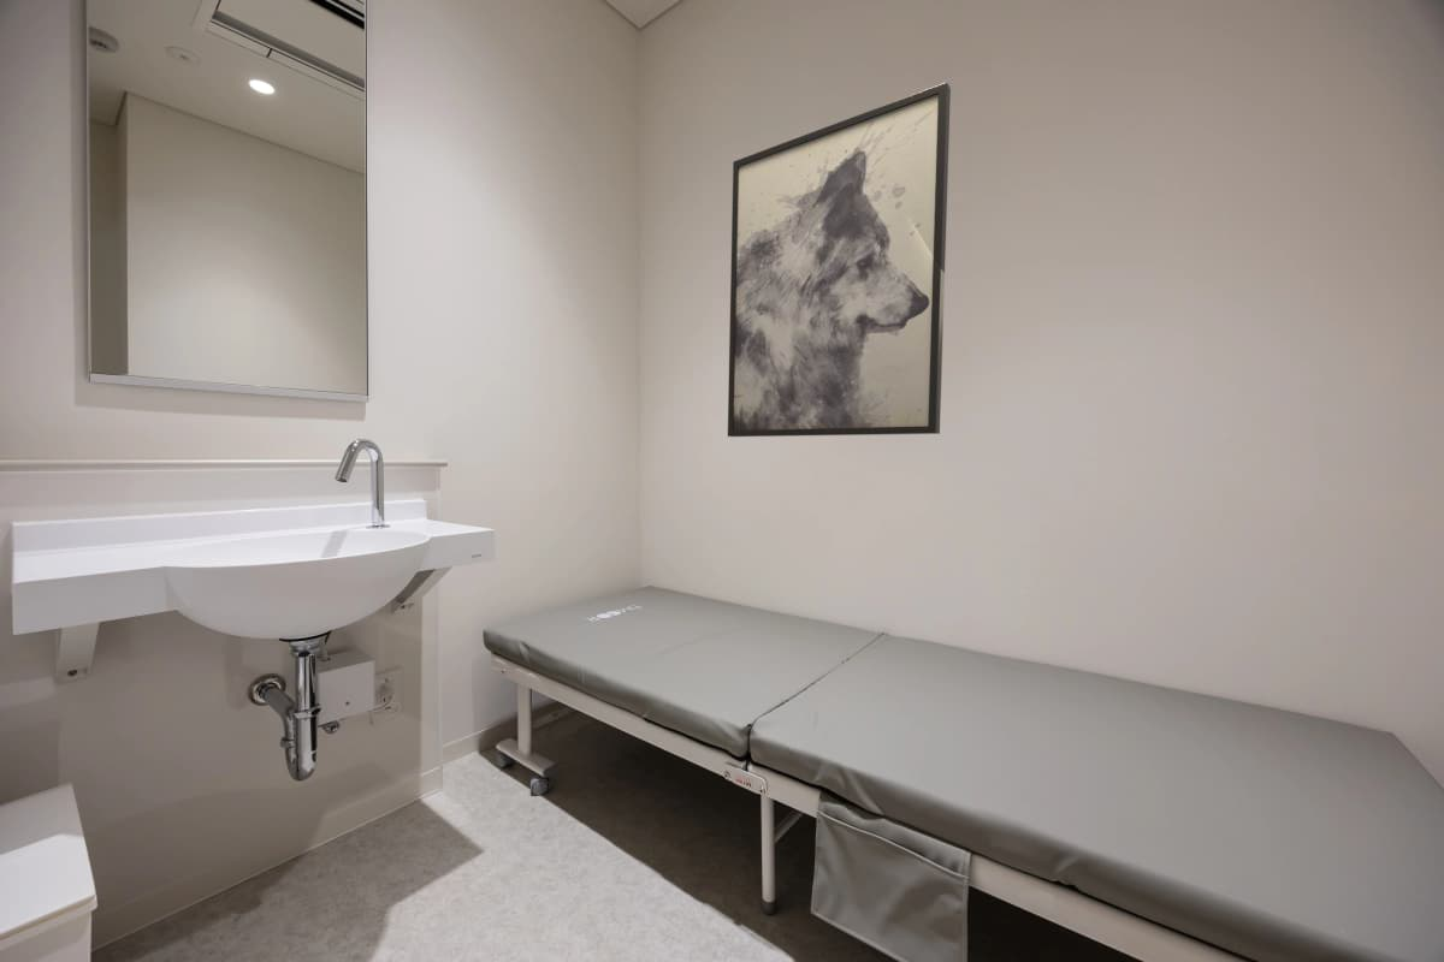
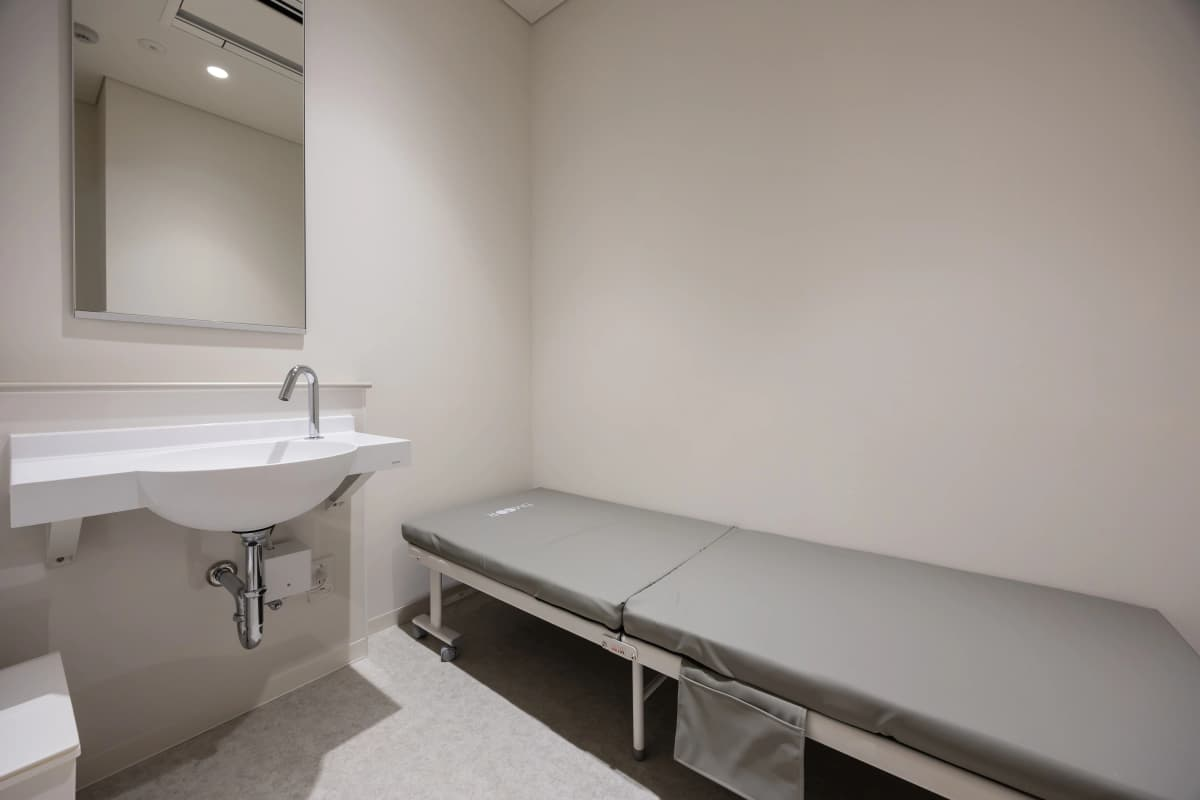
- wall art [727,81,952,438]
